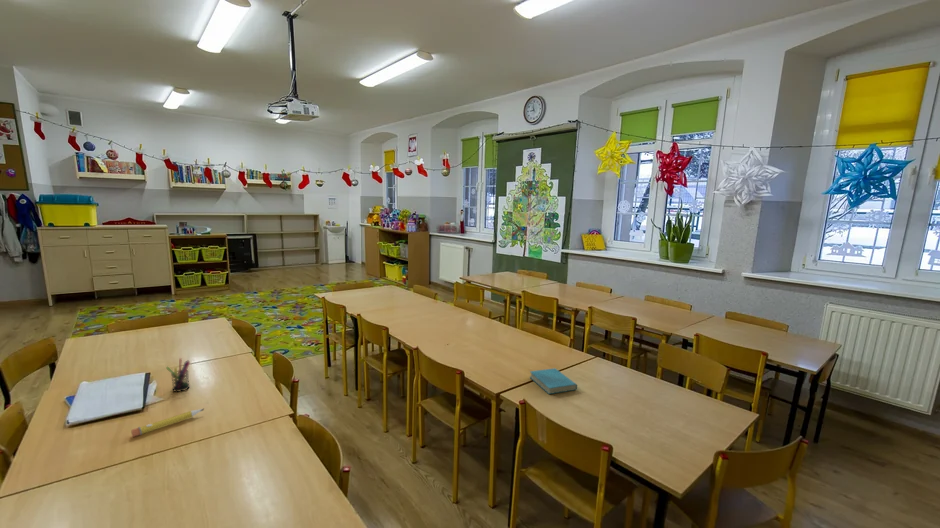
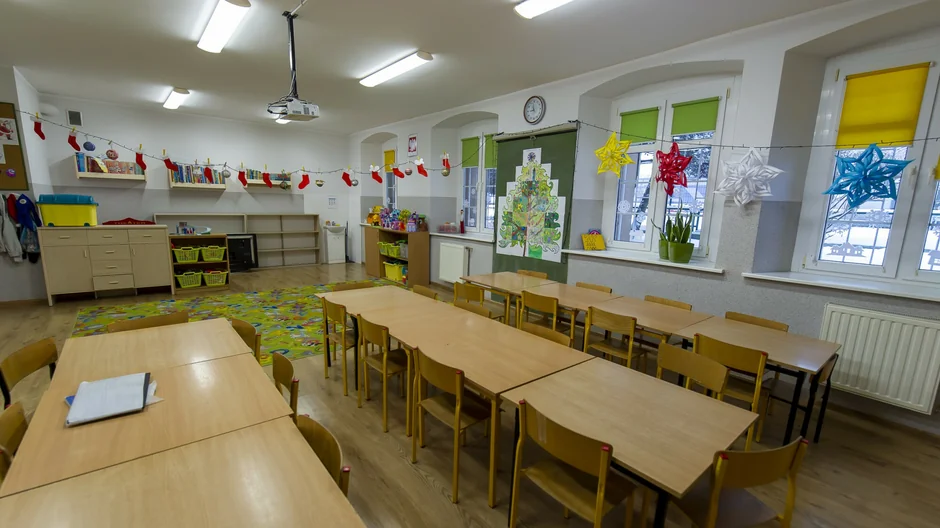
- pencil [131,408,205,438]
- book [529,367,578,395]
- pen holder [165,357,191,393]
